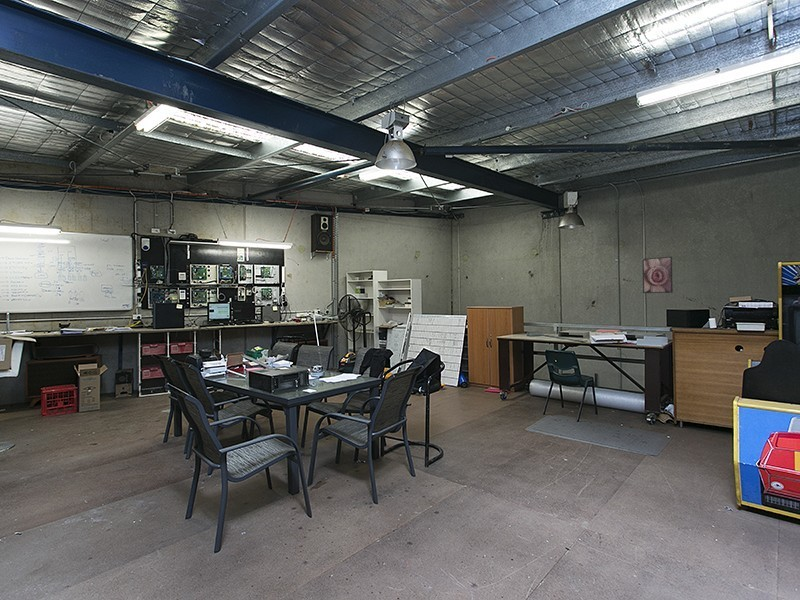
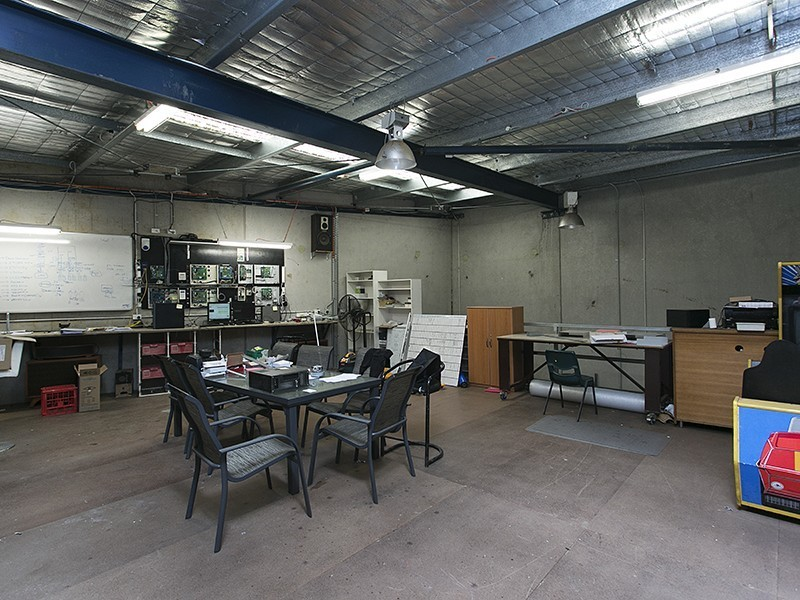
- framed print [642,256,674,294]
